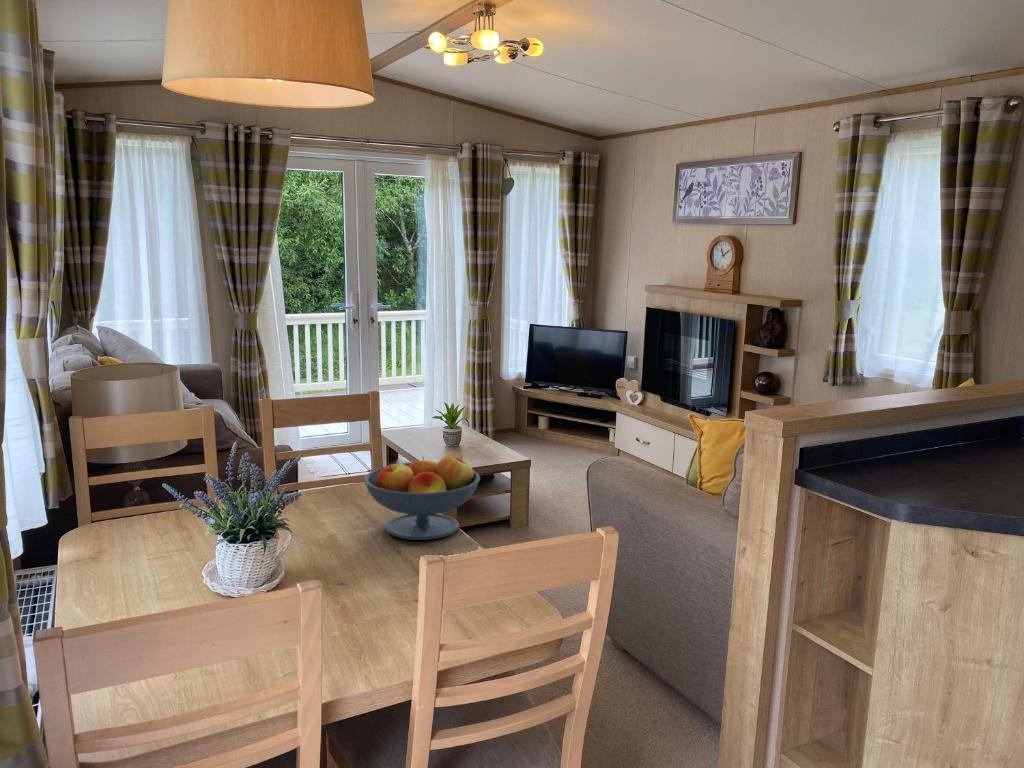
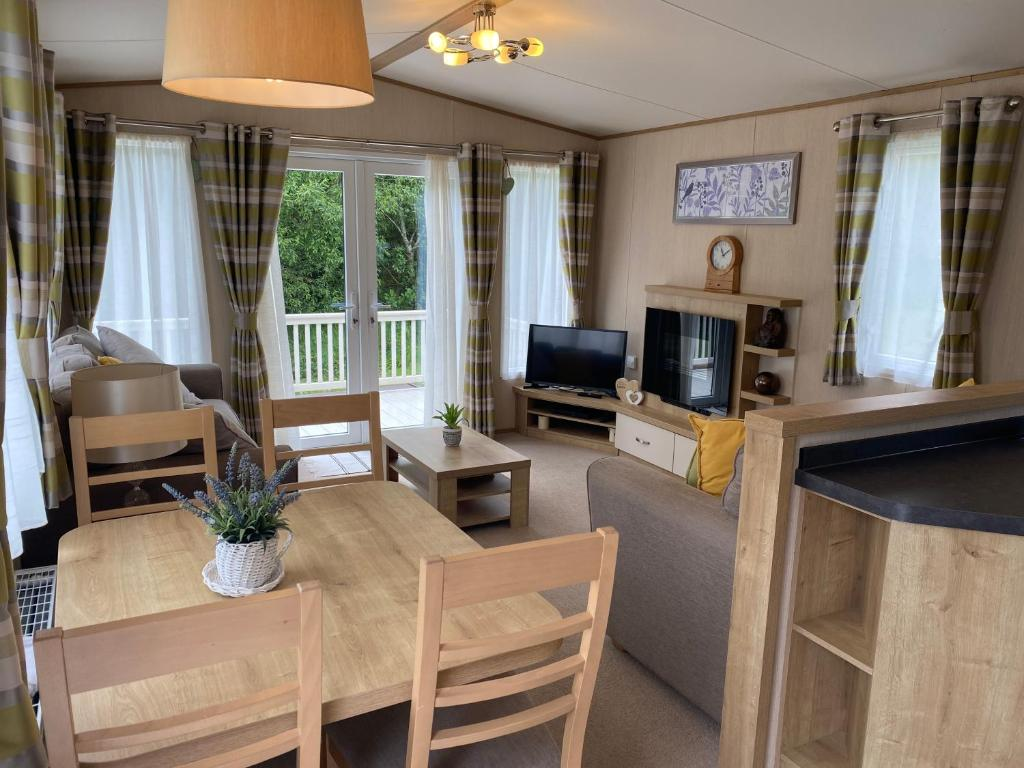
- fruit bowl [363,454,481,541]
